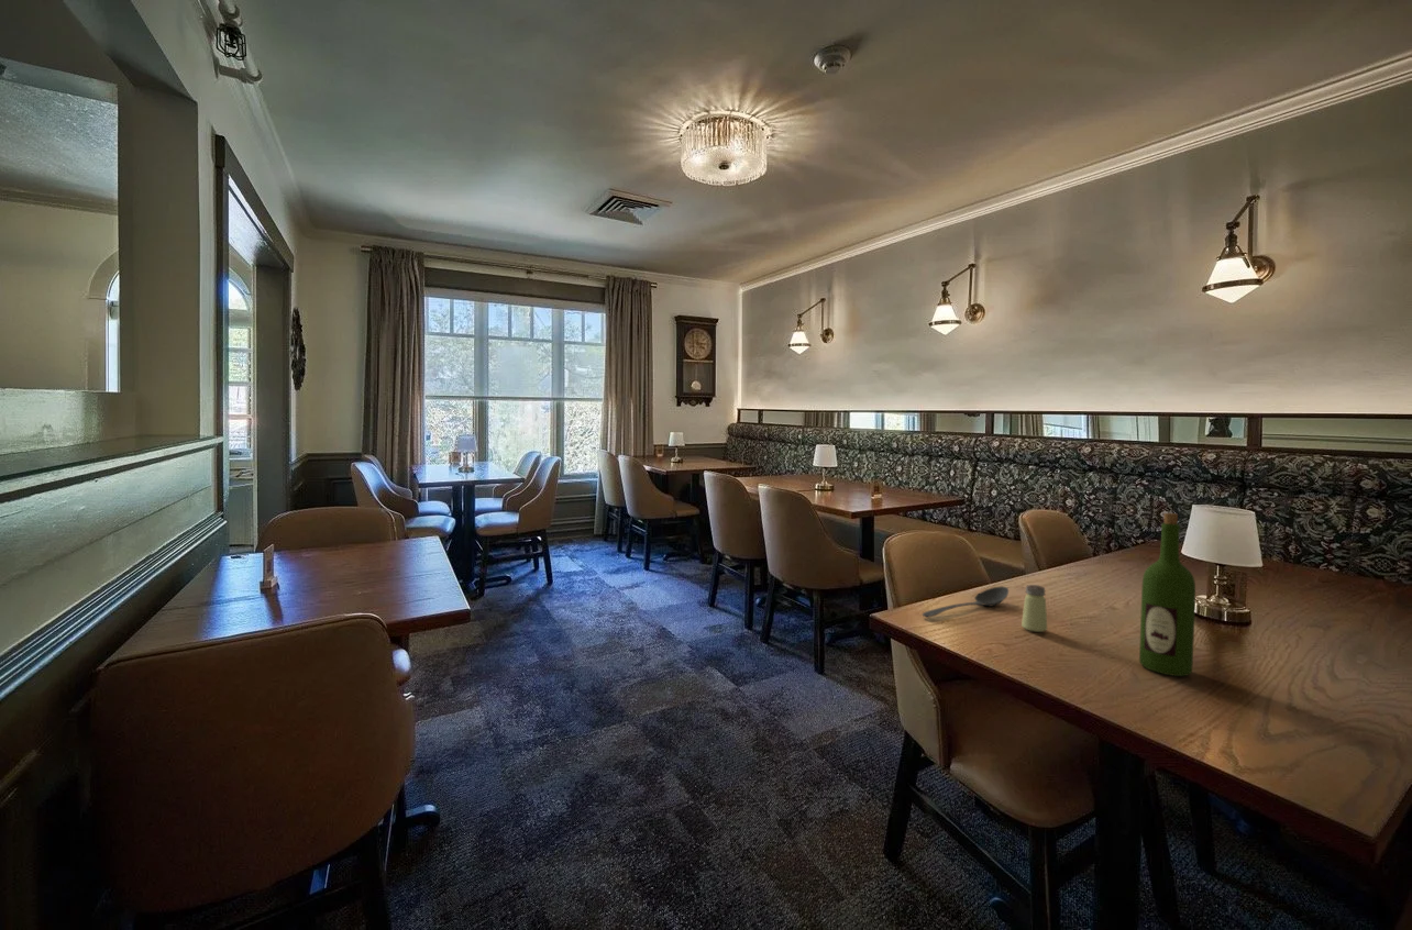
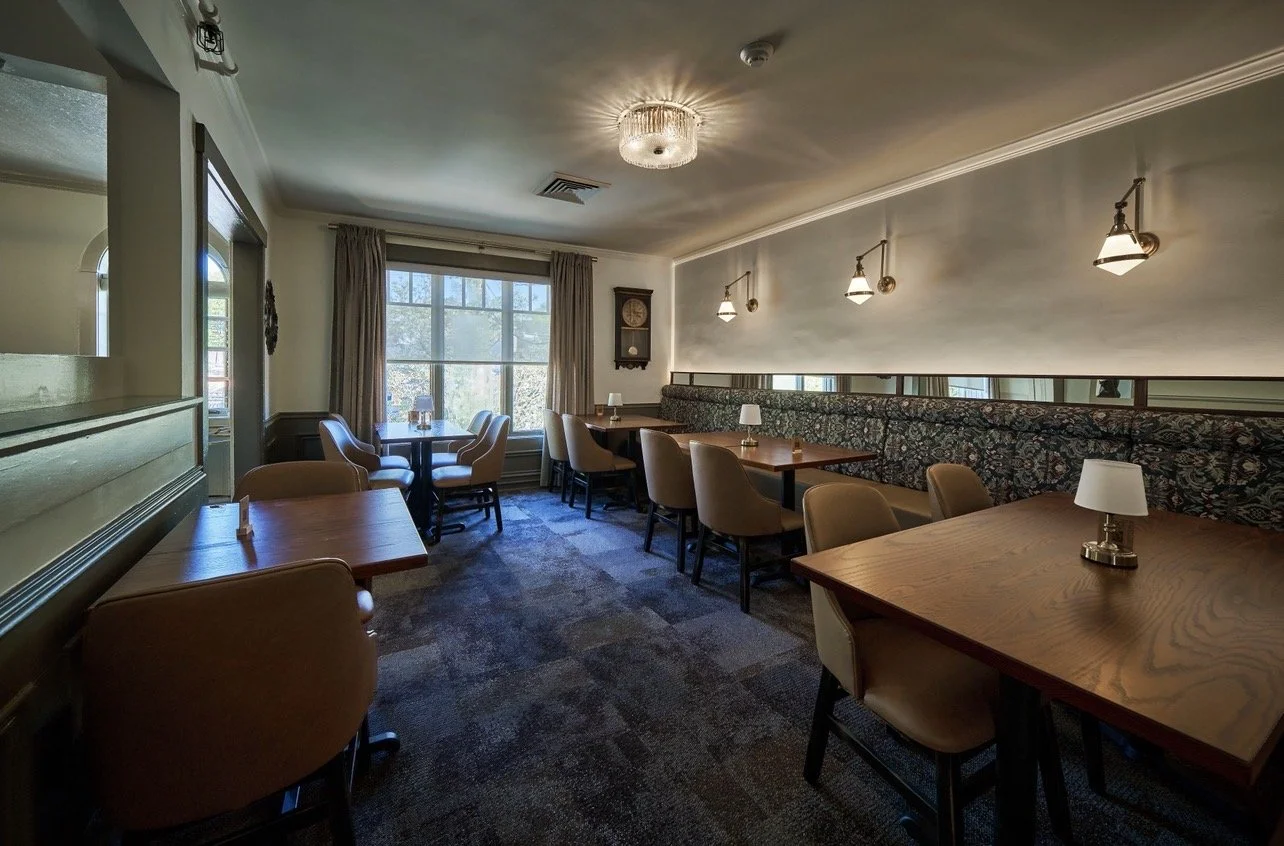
- saltshaker [1021,584,1048,633]
- wine bottle [1138,512,1196,677]
- stirrer [922,585,1010,618]
